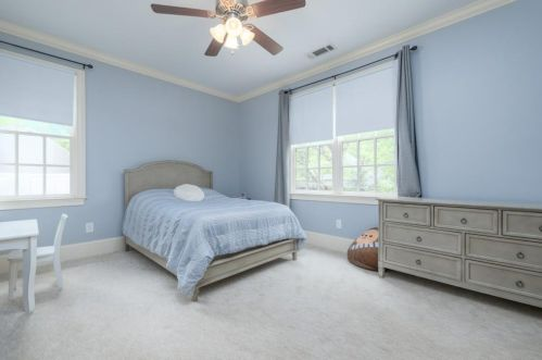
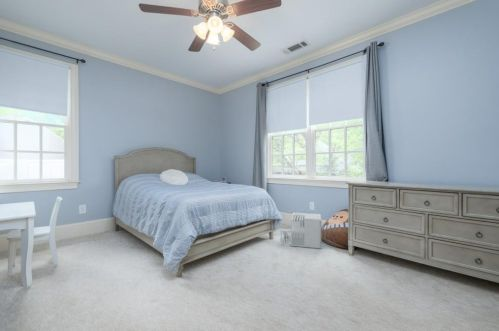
+ architectural model [280,212,322,249]
